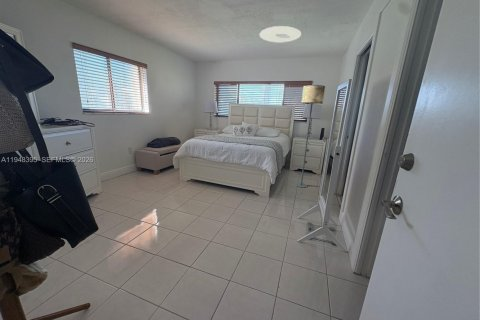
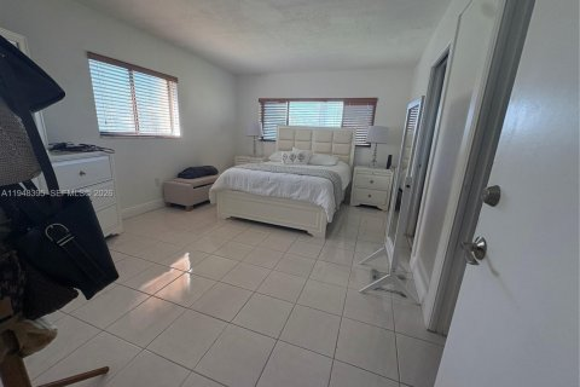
- floor lamp [294,84,326,188]
- ceiling light [259,25,302,43]
